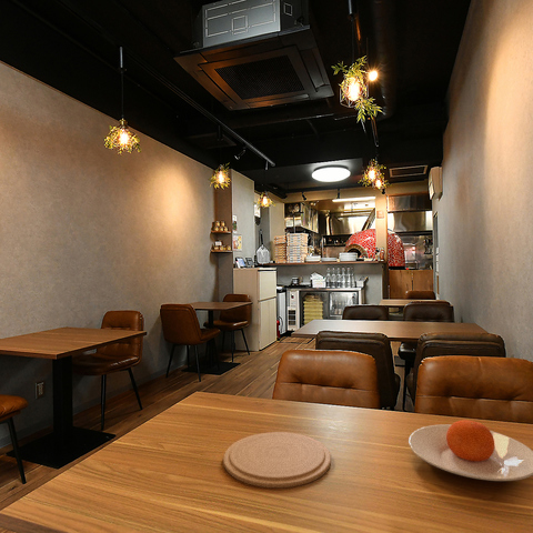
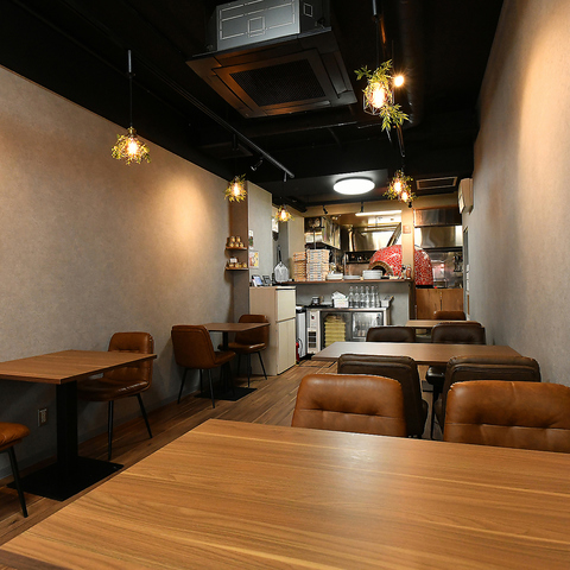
- plate [408,419,533,482]
- plate [222,431,332,489]
